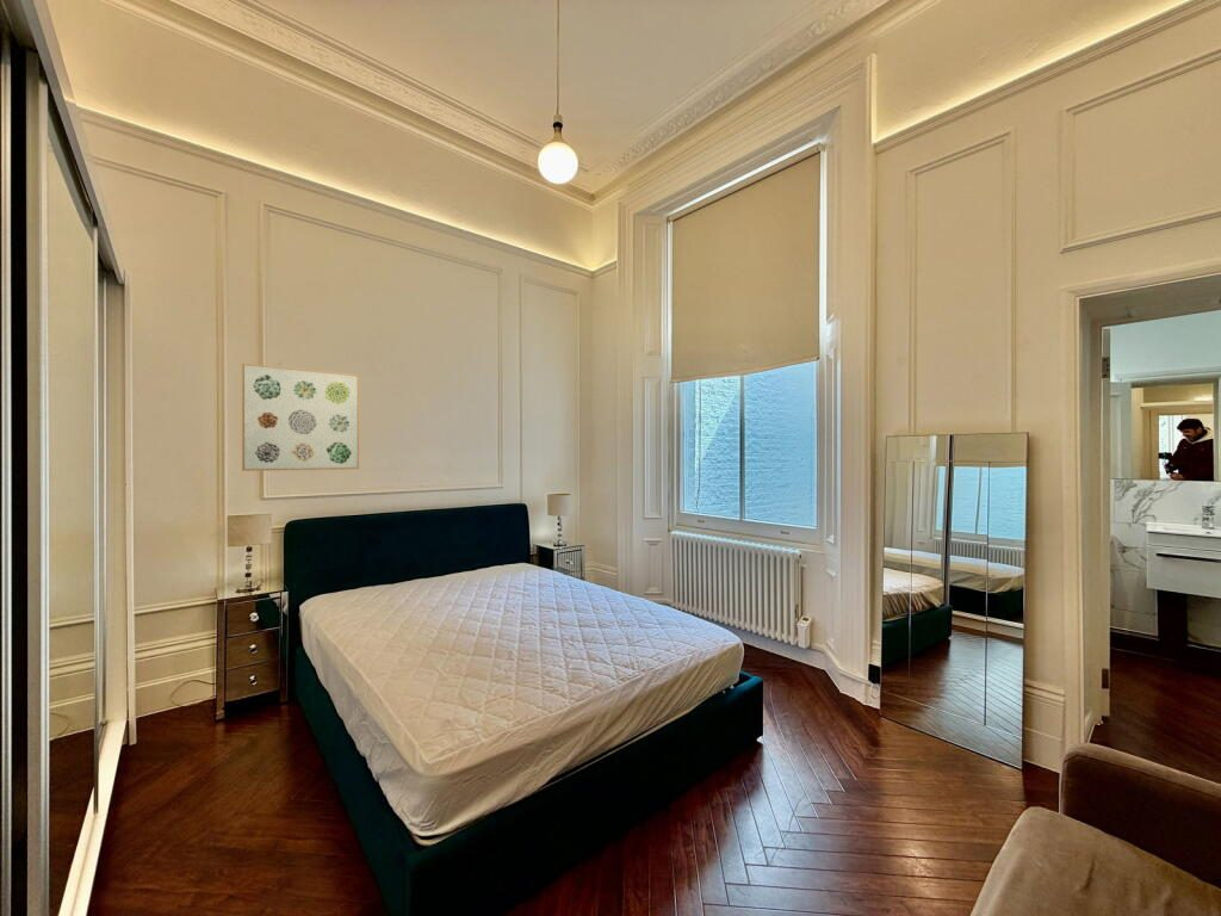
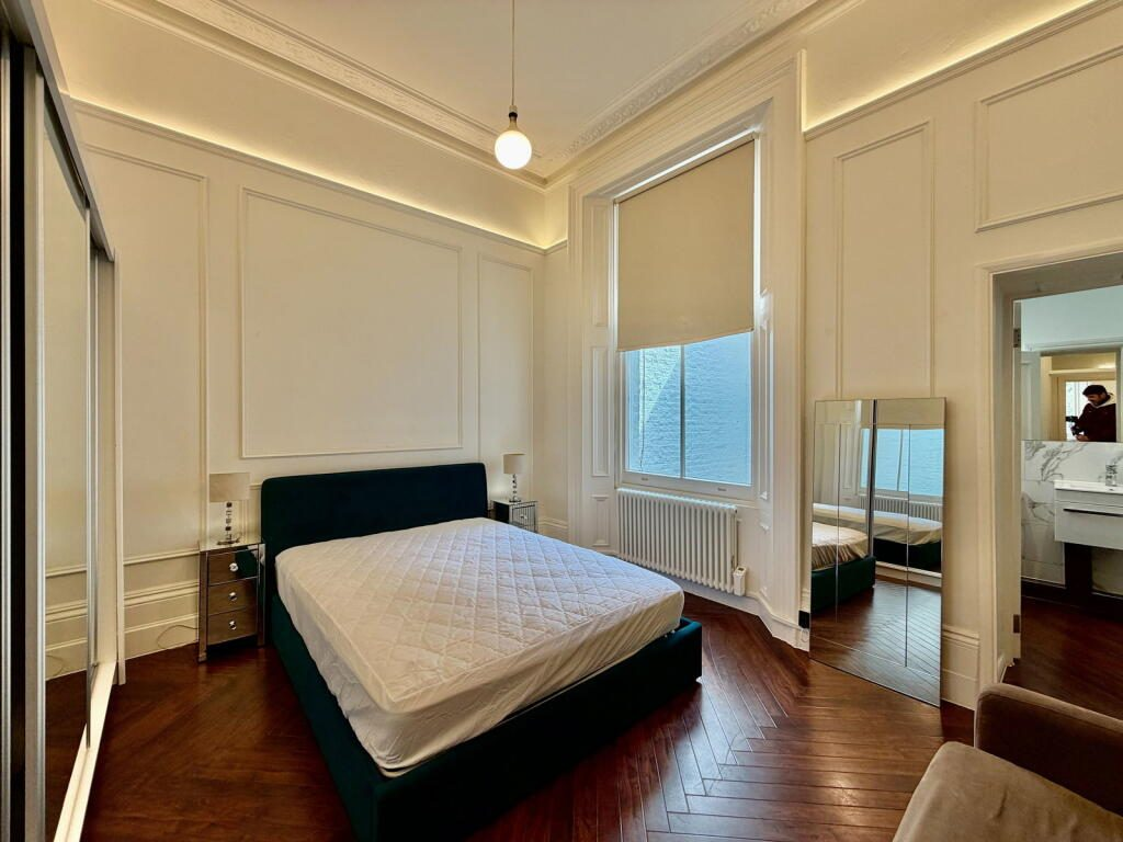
- wall art [241,363,360,472]
